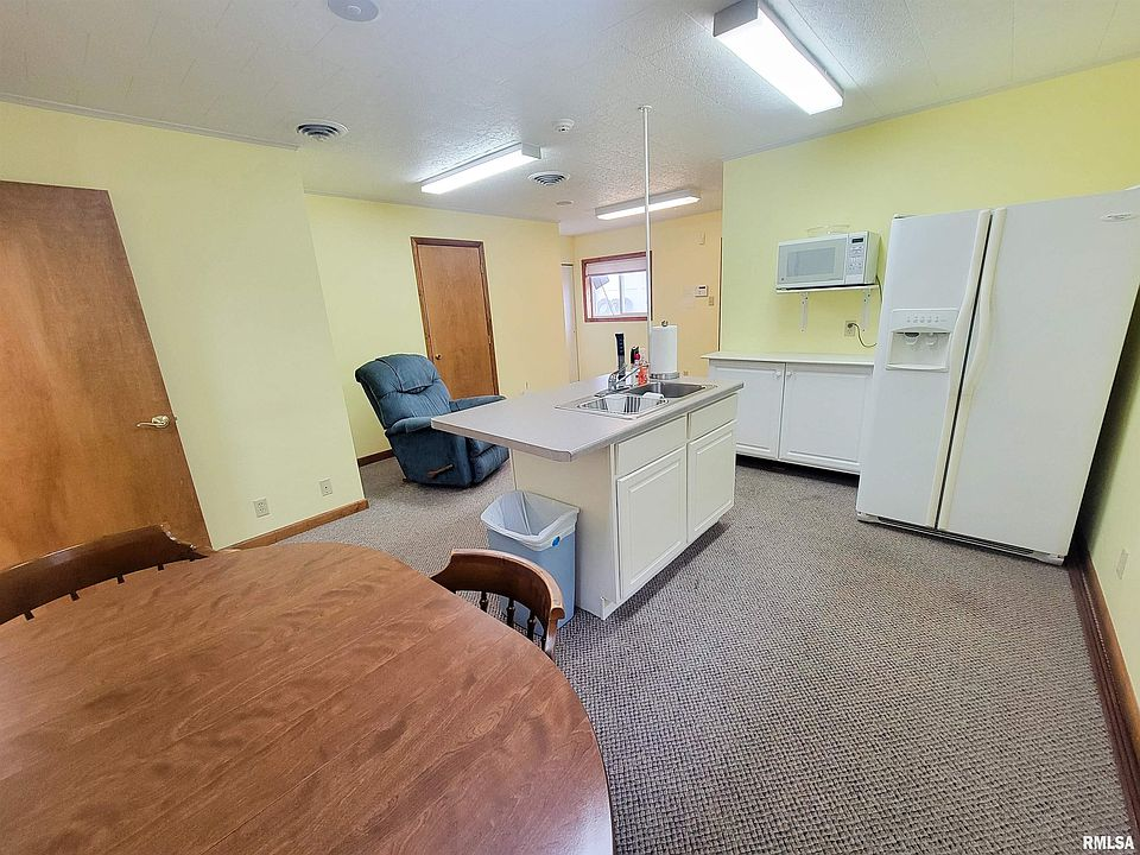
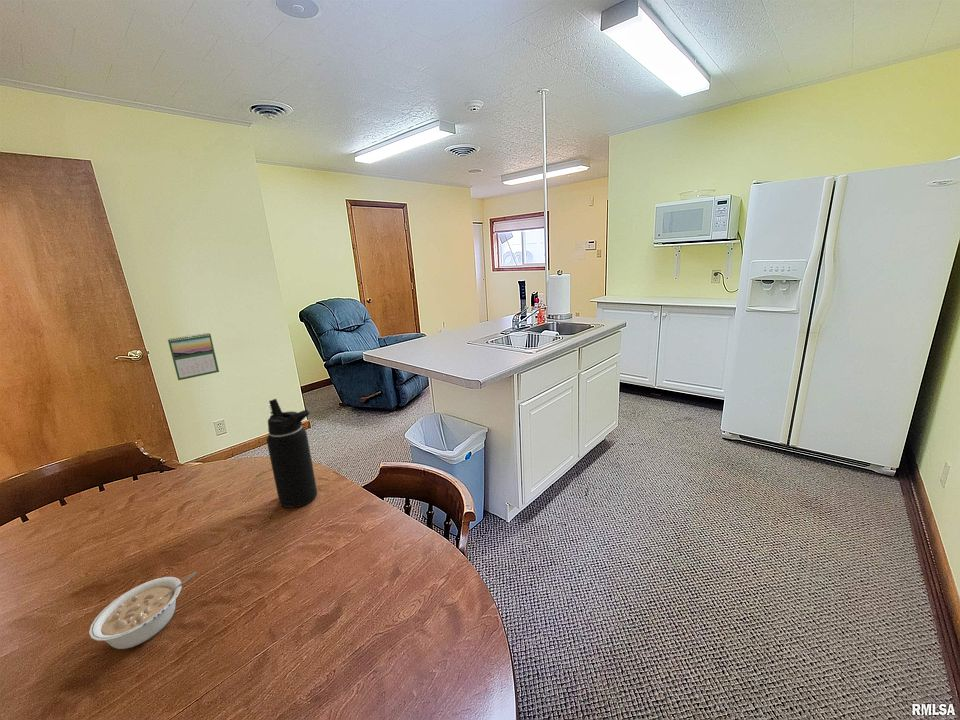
+ calendar [167,332,220,381]
+ water bottle [266,398,318,509]
+ legume [88,570,198,650]
